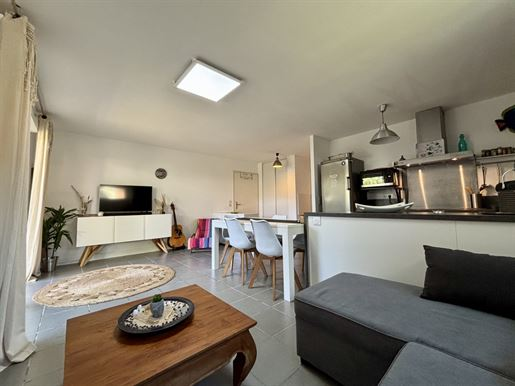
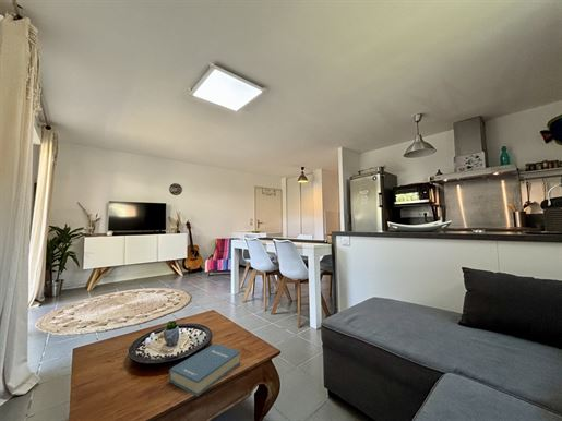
+ hardback book [168,342,241,398]
